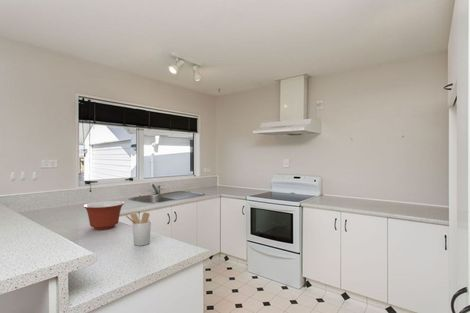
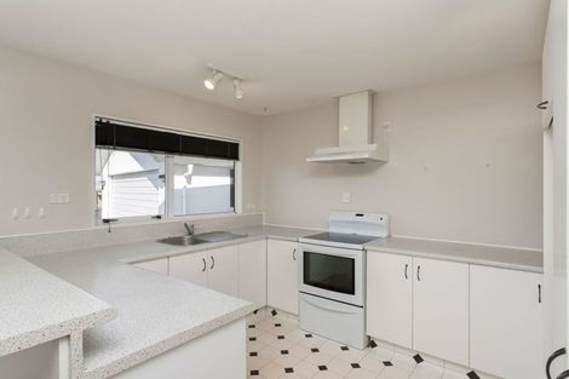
- utensil holder [124,211,152,247]
- mixing bowl [83,200,125,231]
